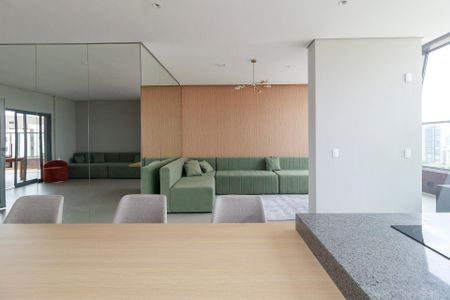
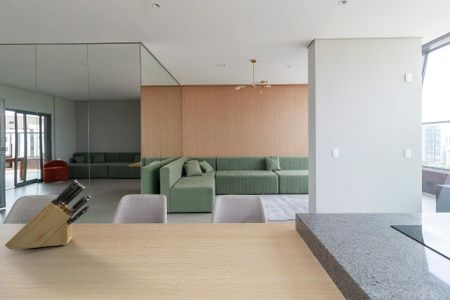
+ knife block [4,179,92,251]
